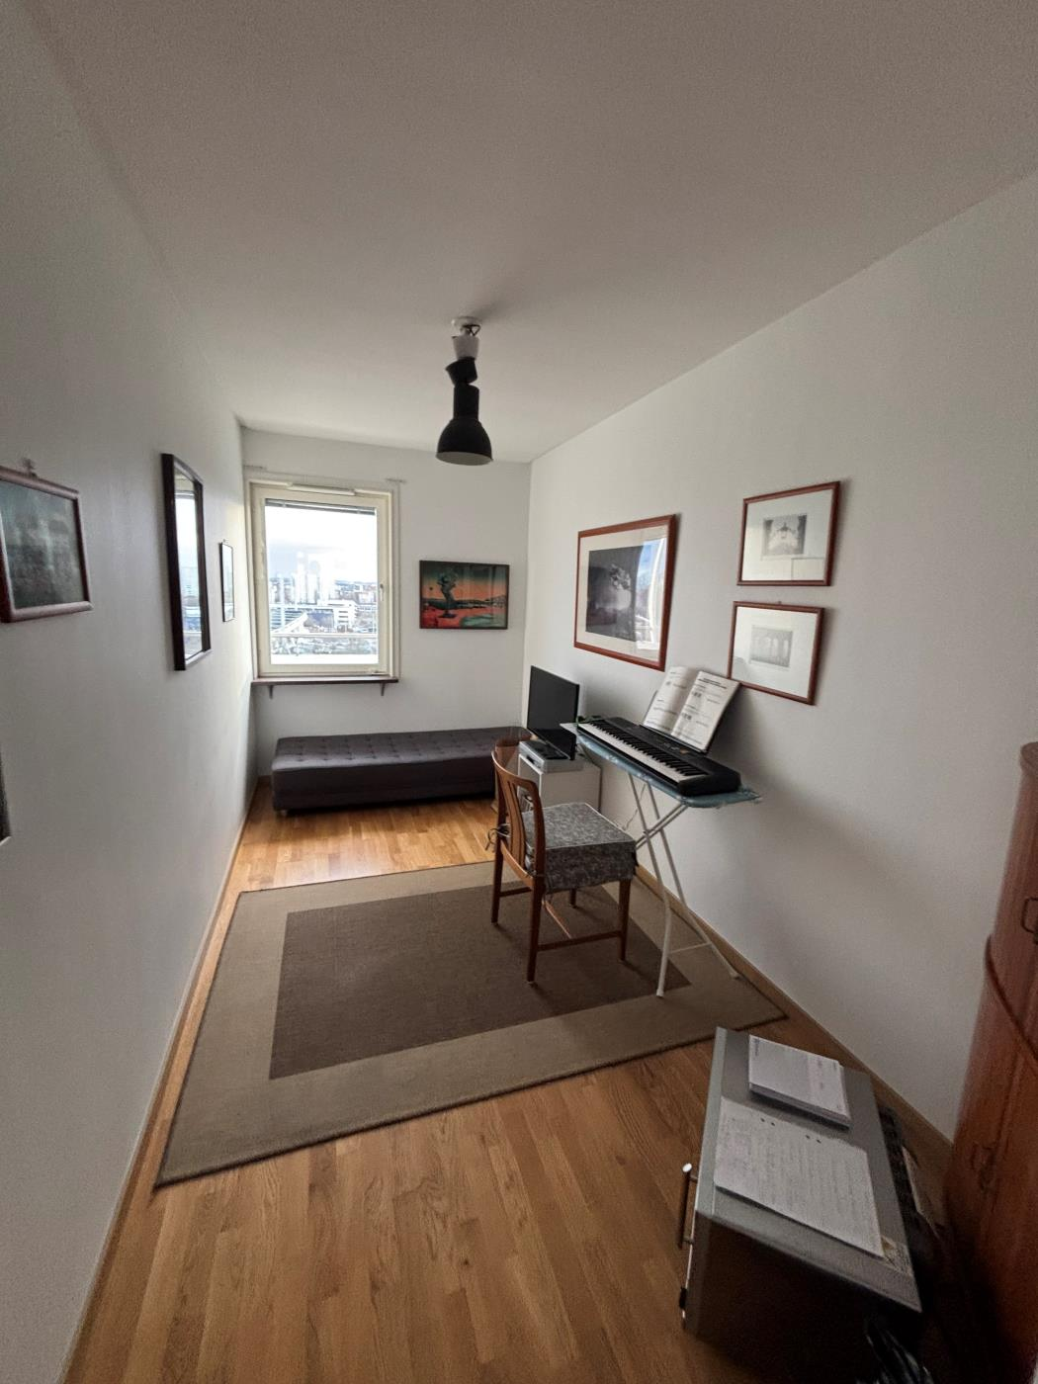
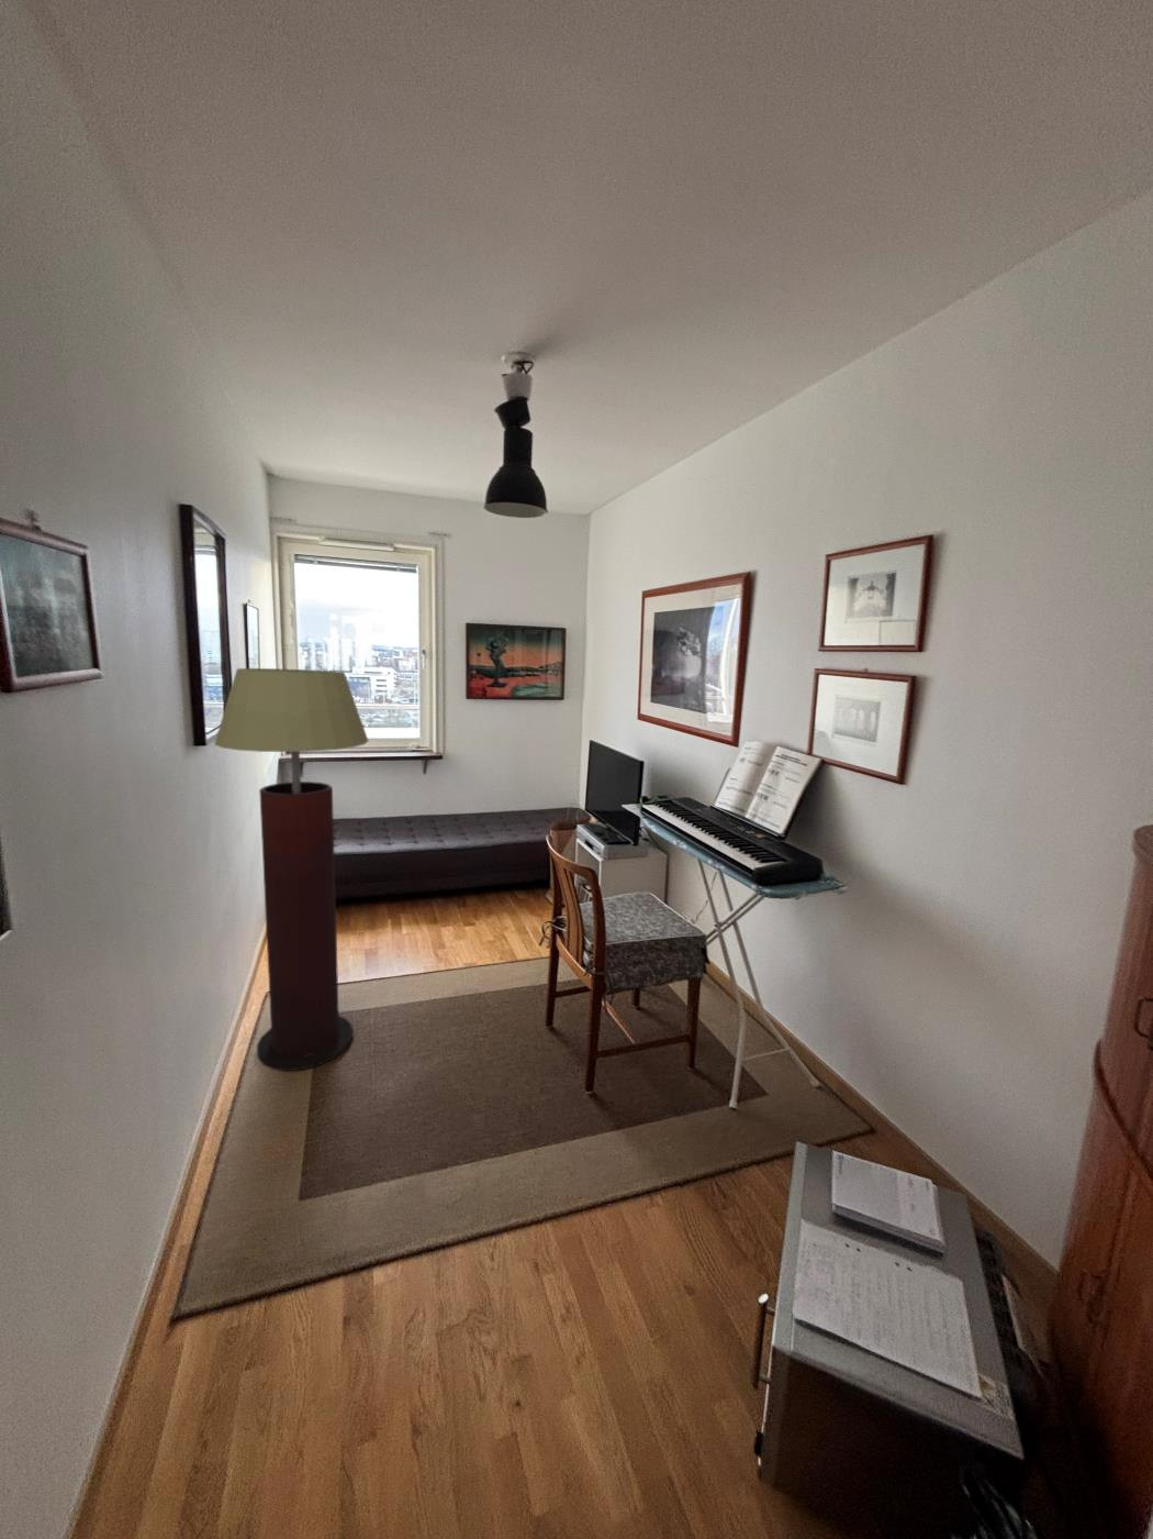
+ floor lamp [213,668,369,1071]
